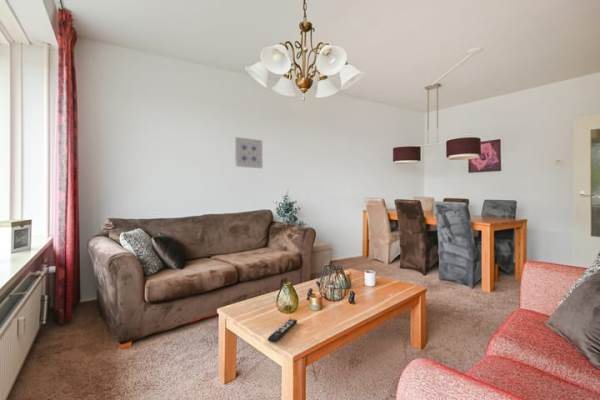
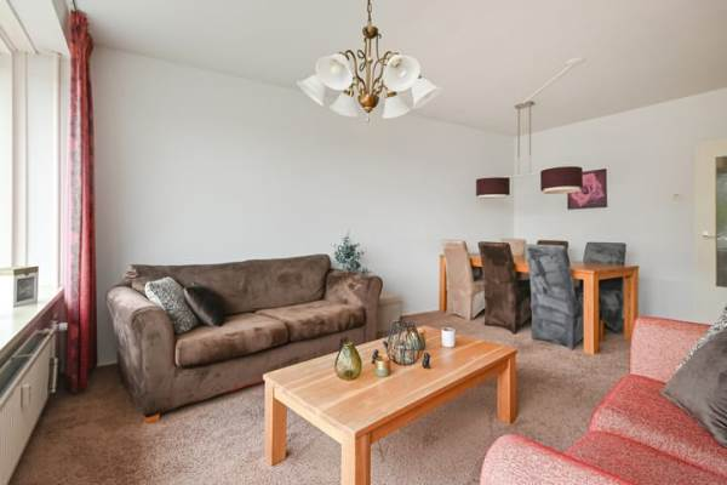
- remote control [267,318,298,344]
- wall art [234,136,263,169]
